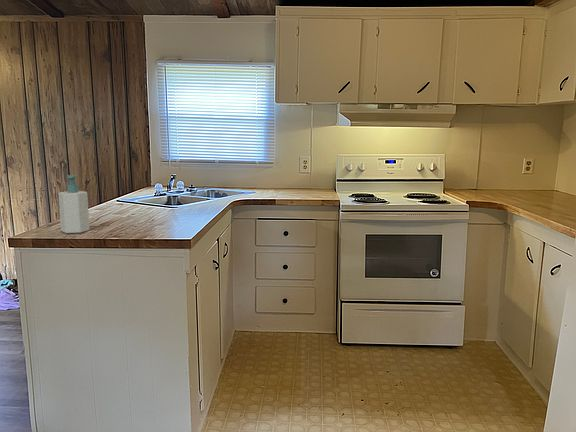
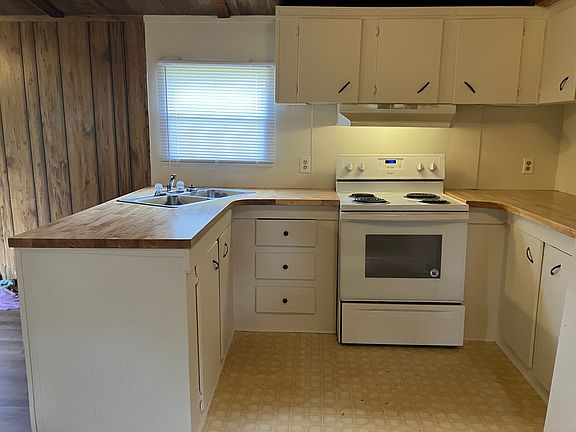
- soap bottle [57,174,90,234]
